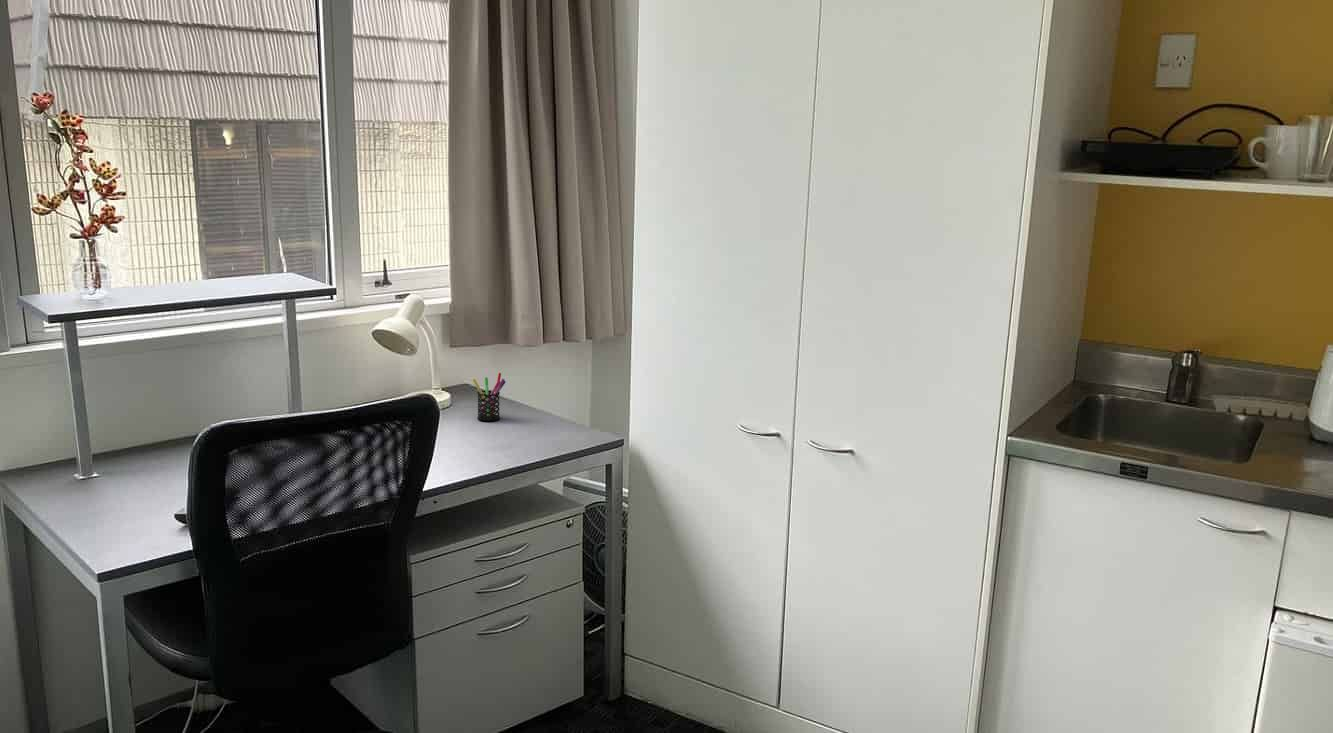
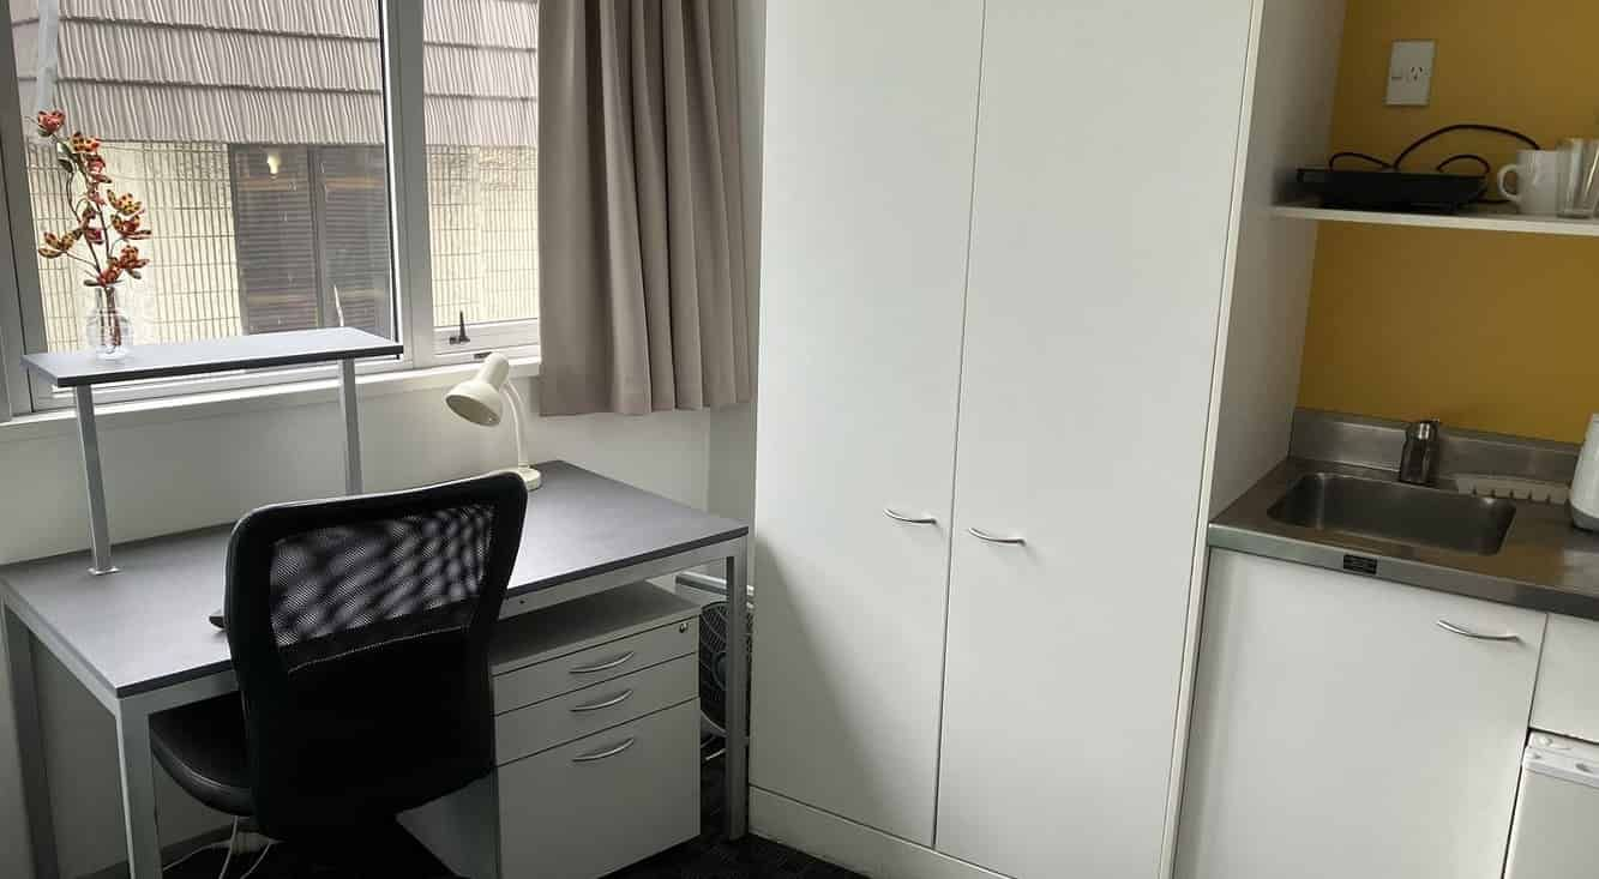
- pen holder [471,372,507,422]
